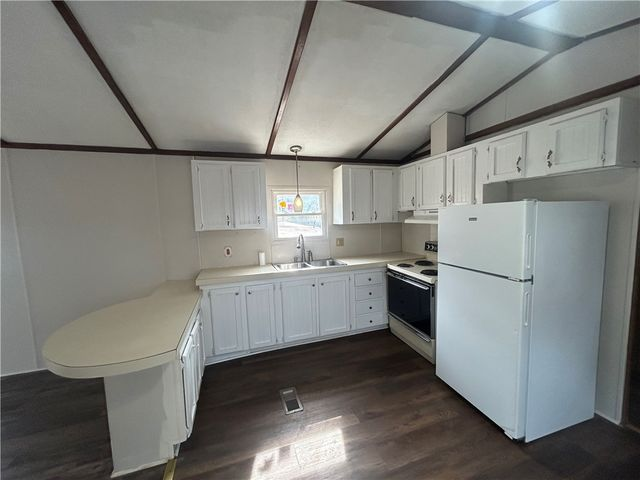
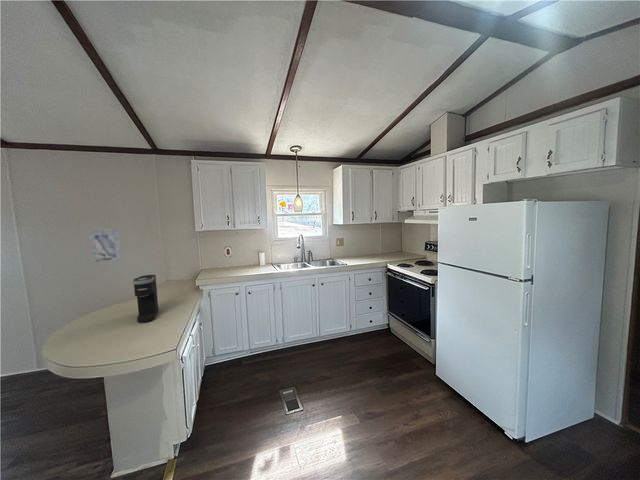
+ coffee maker [132,274,159,324]
+ wall art [88,228,123,266]
